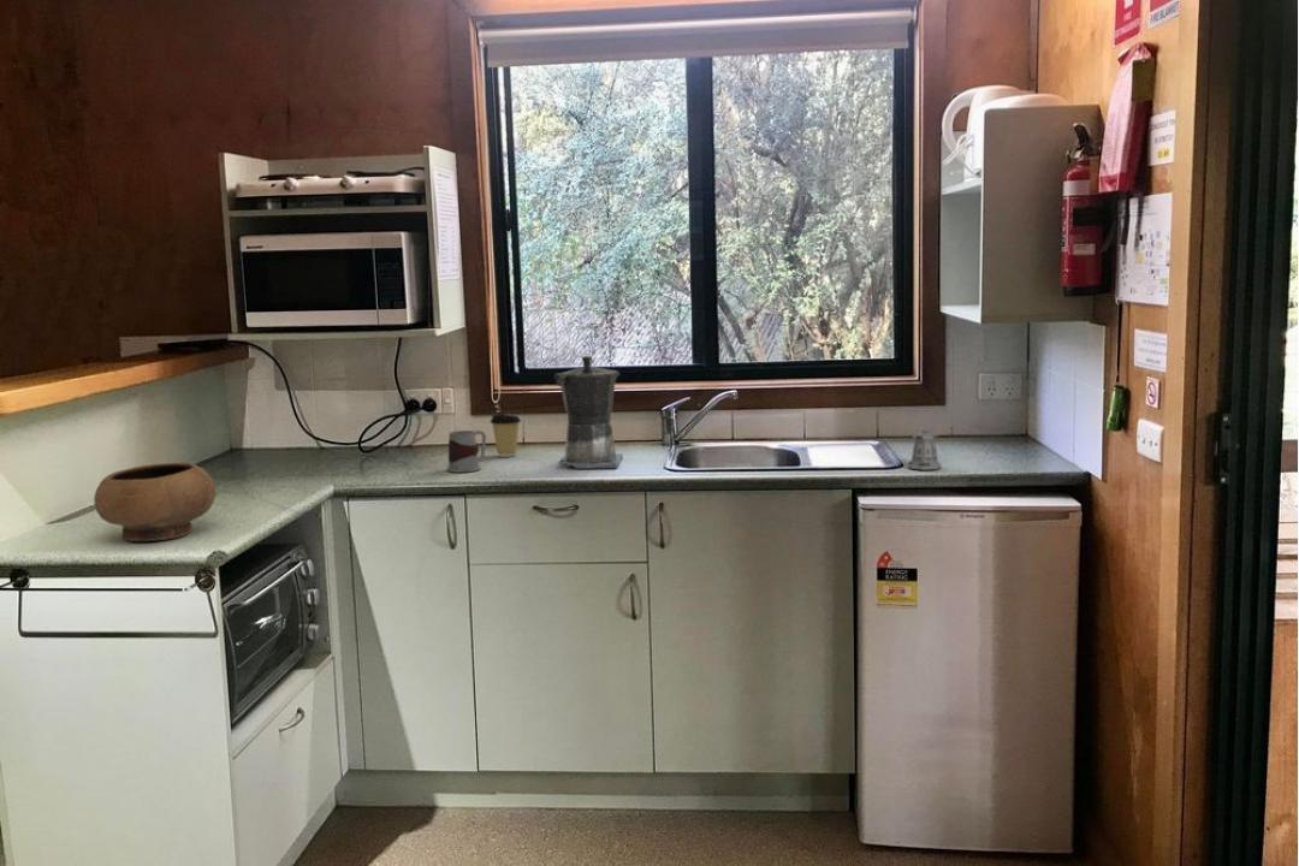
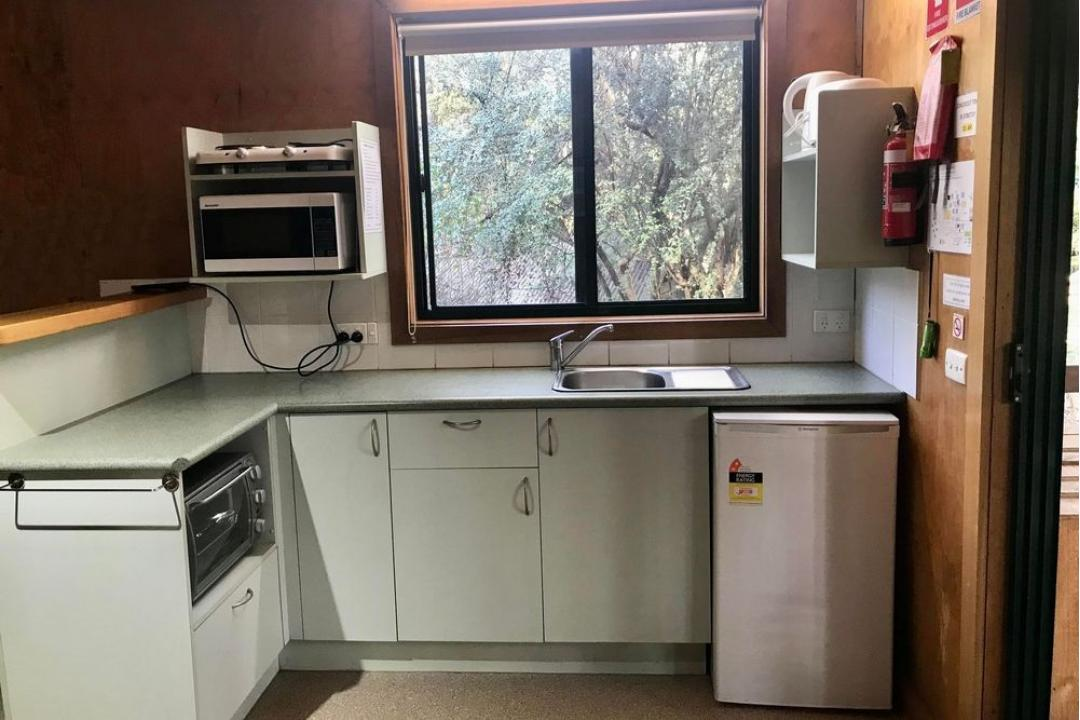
- mug [446,429,487,473]
- pepper shaker [907,429,943,470]
- coffee cup [490,413,522,458]
- coffee maker [553,355,624,469]
- bowl [93,461,216,542]
